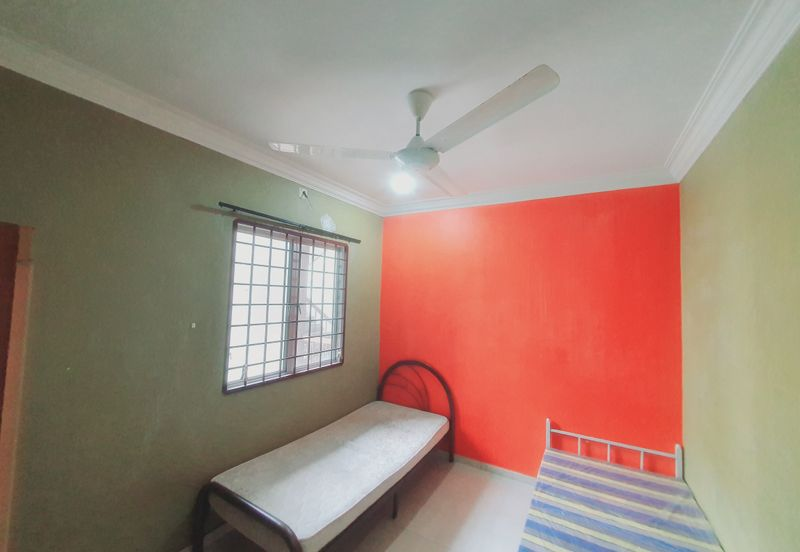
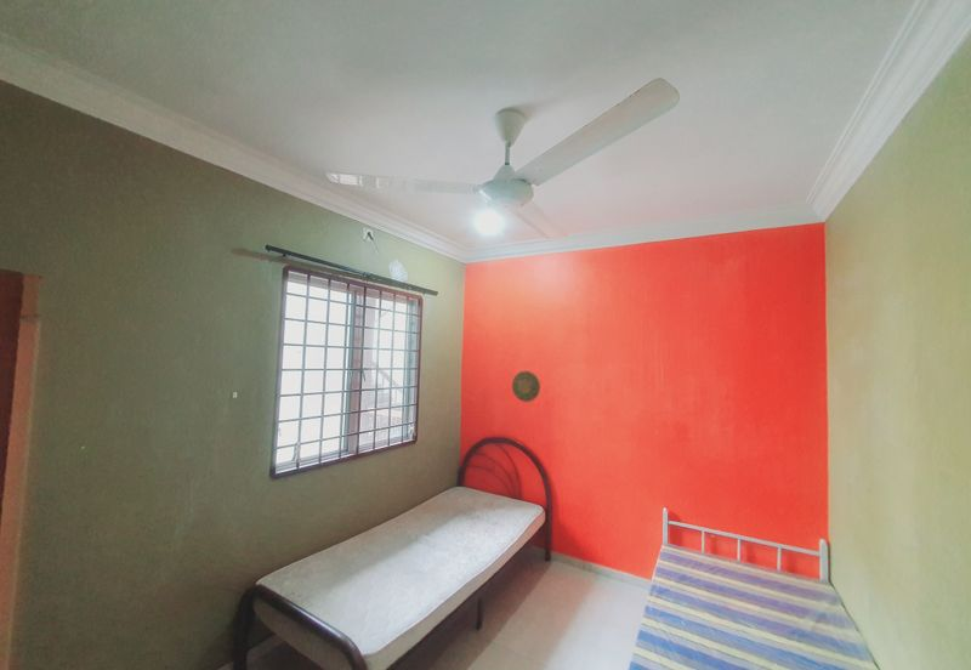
+ decorative plate [511,370,541,403]
